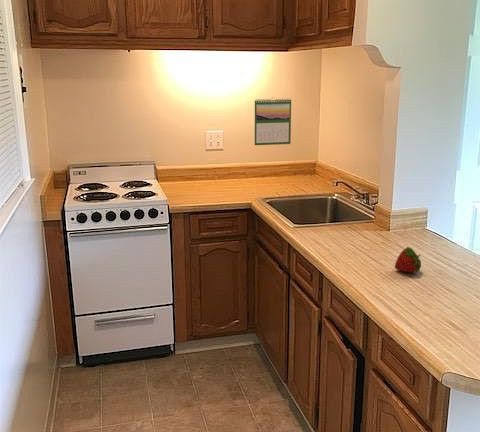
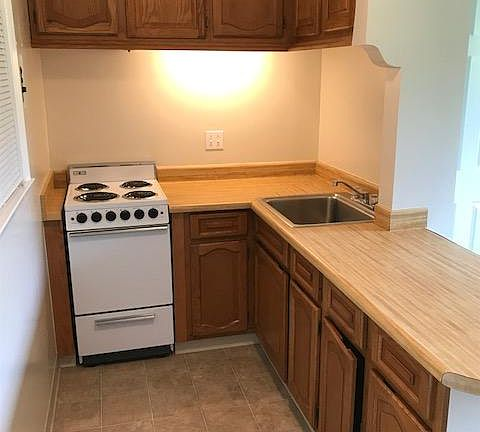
- calendar [254,97,292,146]
- fruit [394,246,422,274]
